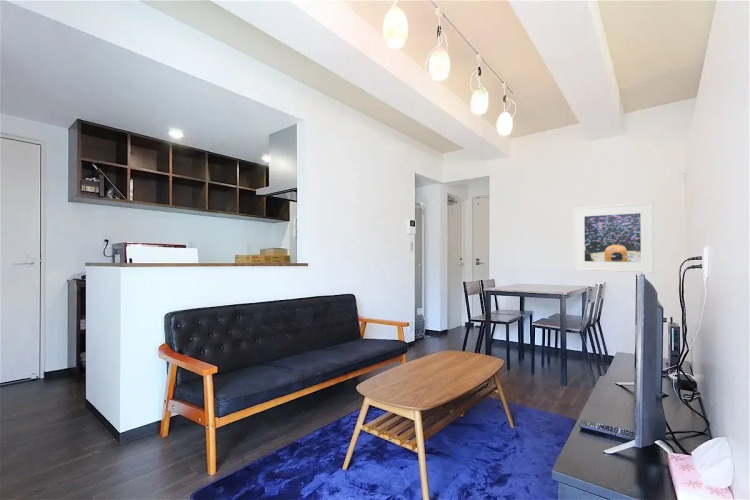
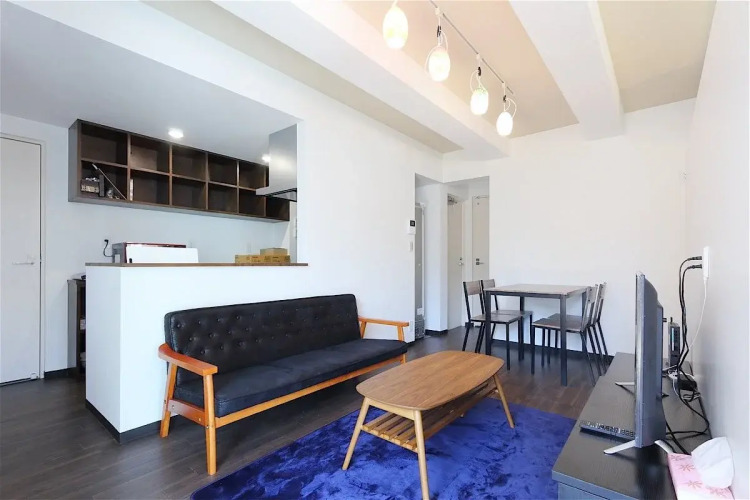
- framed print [573,201,655,274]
